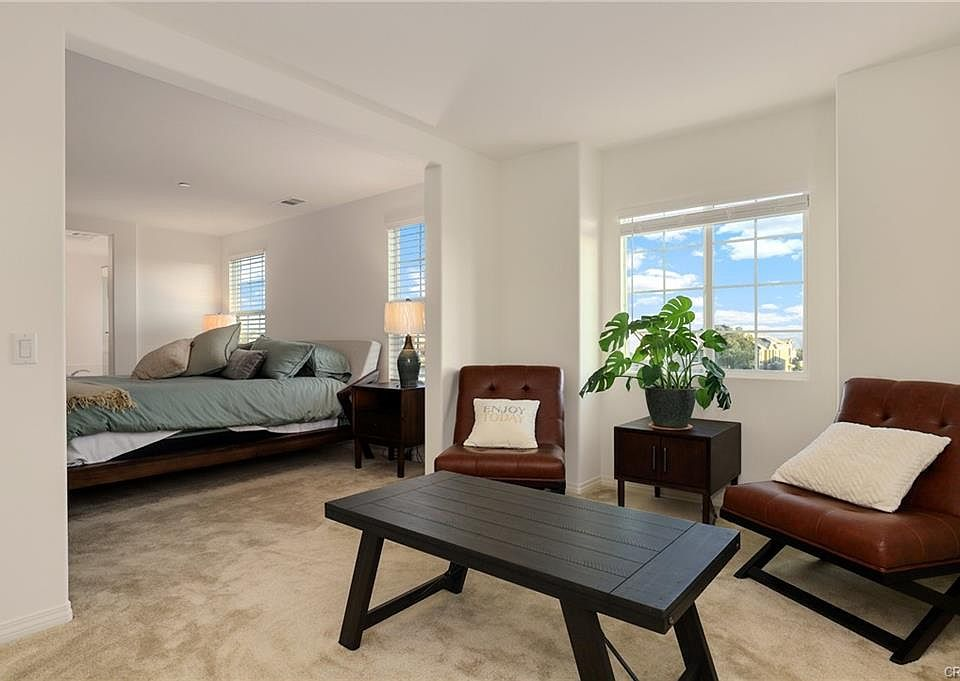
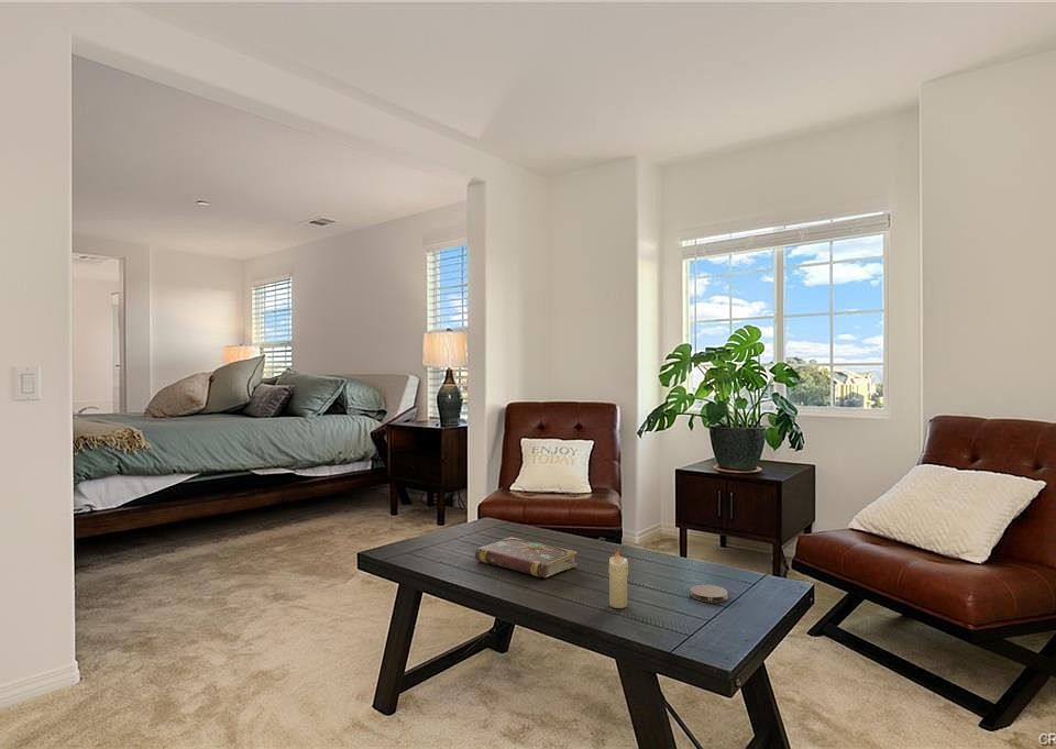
+ coaster [690,584,729,604]
+ candle [608,548,629,609]
+ book [474,536,579,579]
